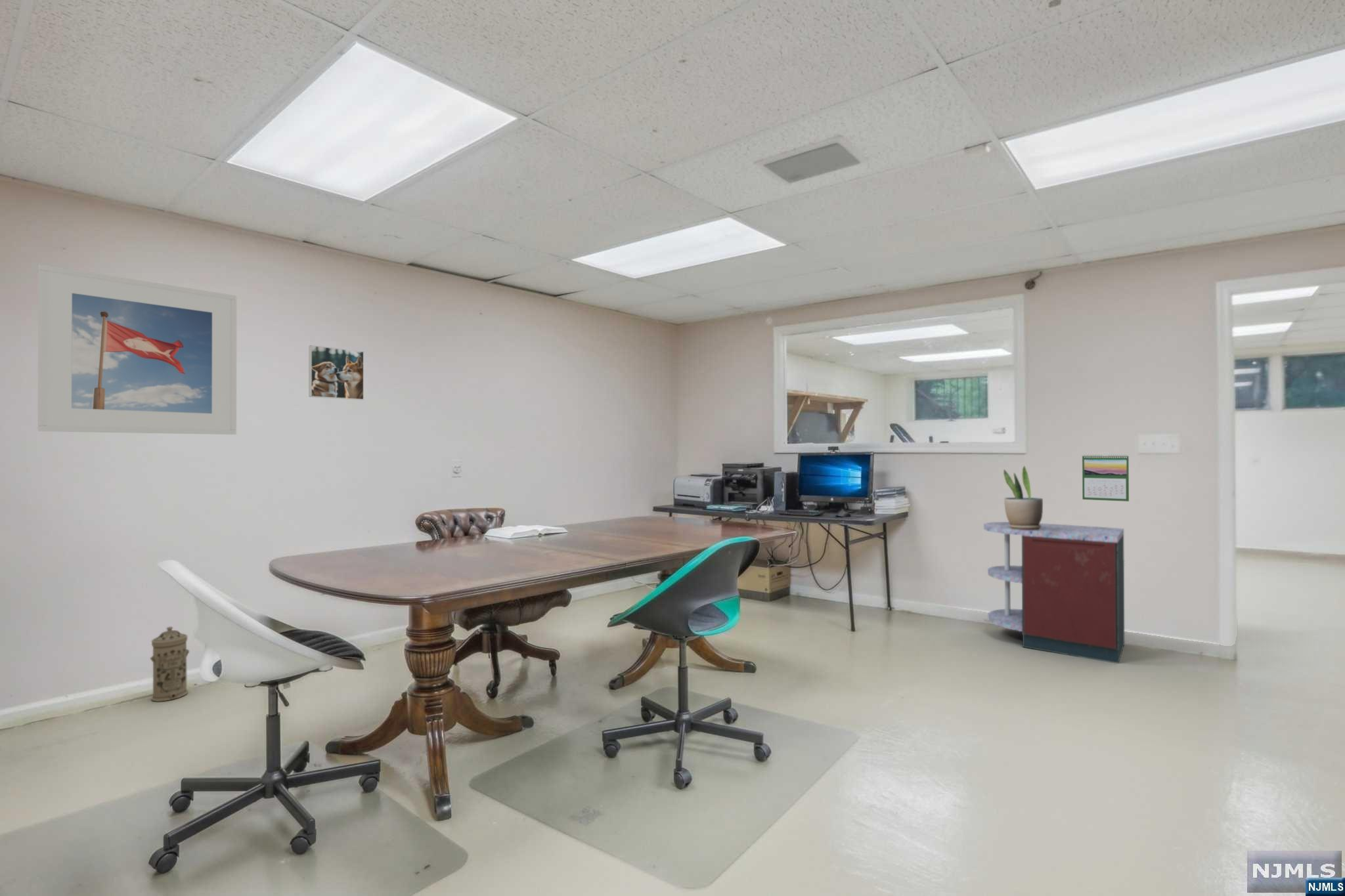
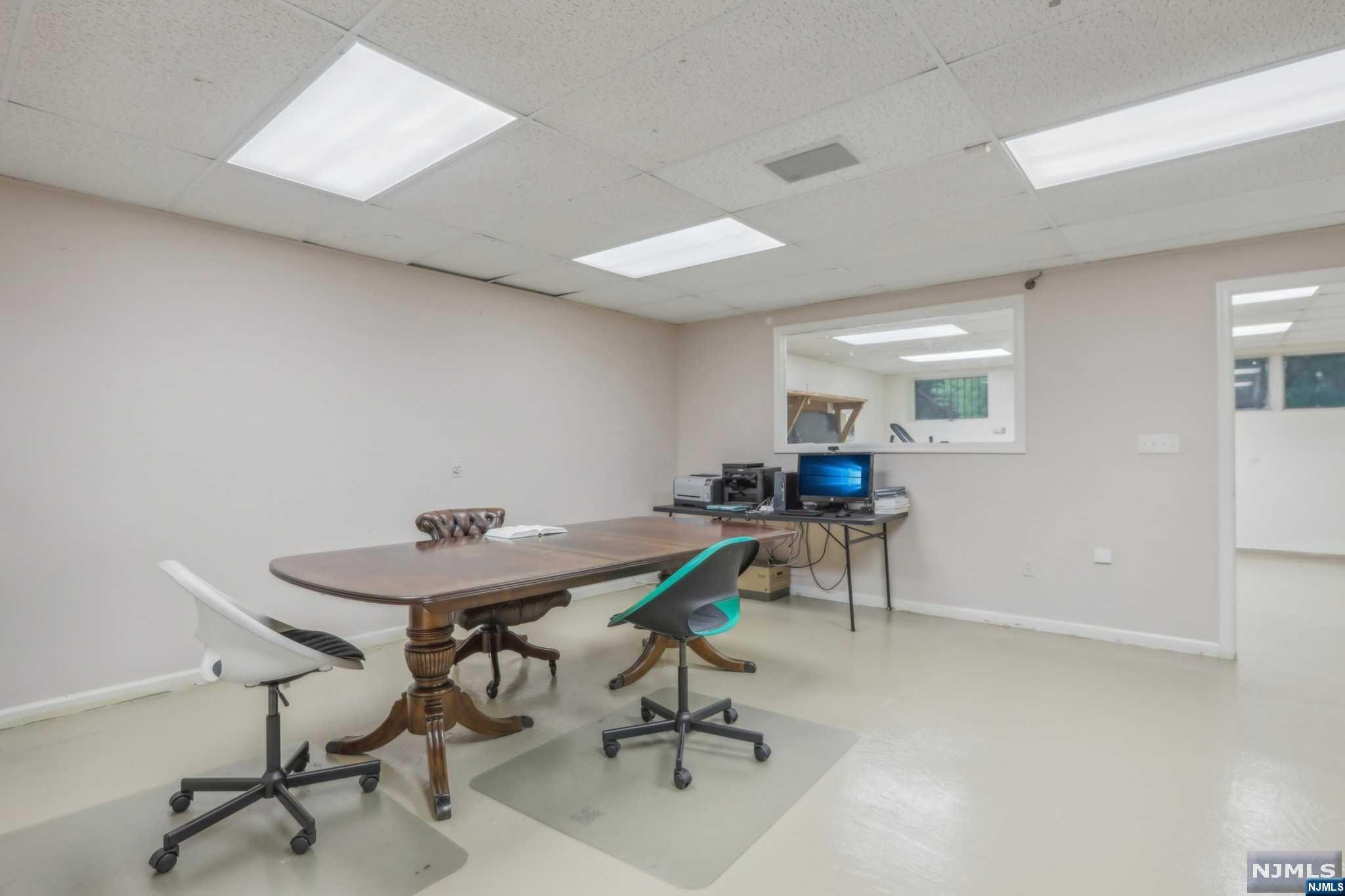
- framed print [37,264,237,435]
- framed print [308,345,364,401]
- storage cabinet [983,521,1125,664]
- calendar [1082,453,1130,502]
- water filter [150,626,190,702]
- potted plant [1003,465,1044,530]
